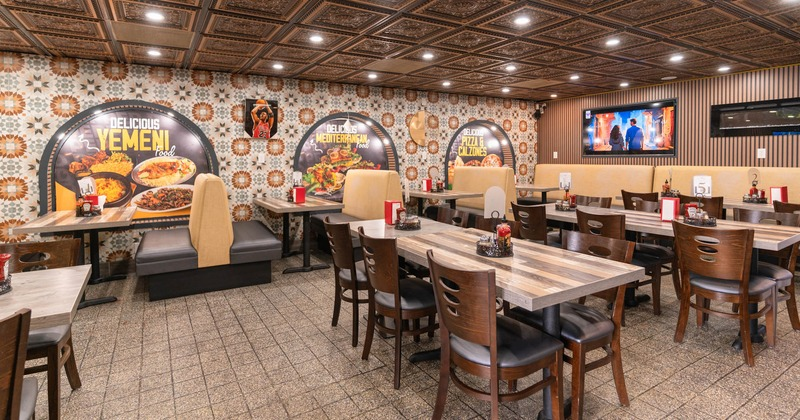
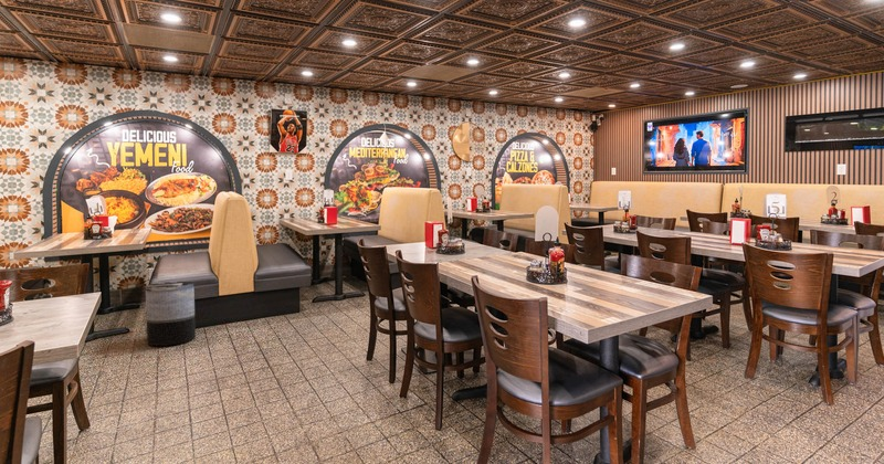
+ trash can [145,281,197,347]
